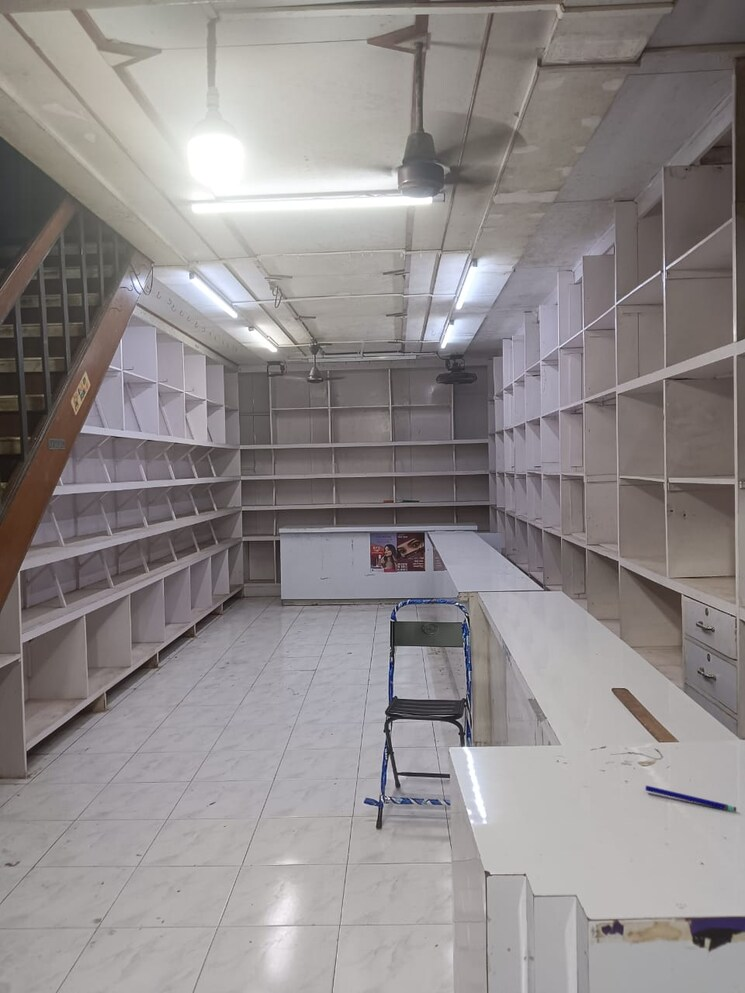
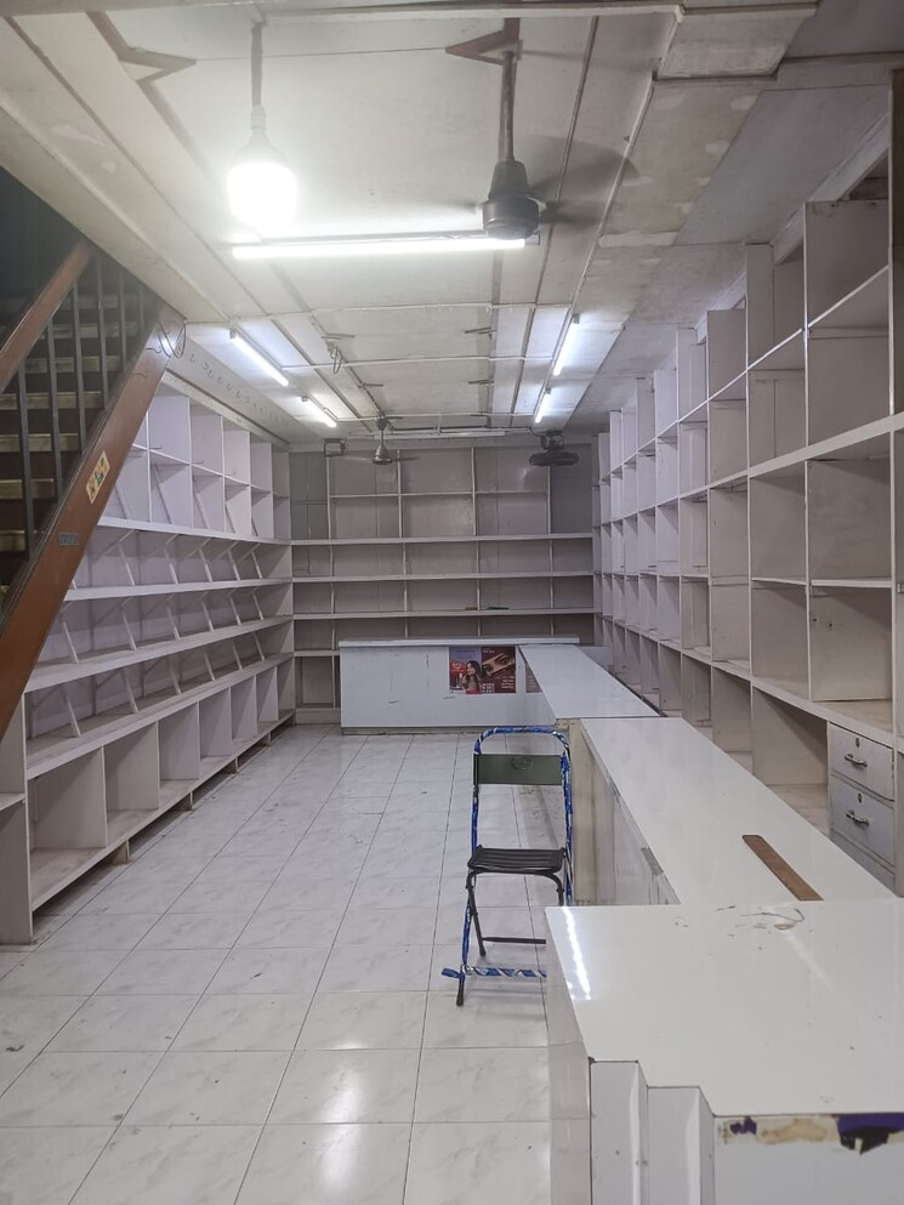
- pen [644,784,737,812]
